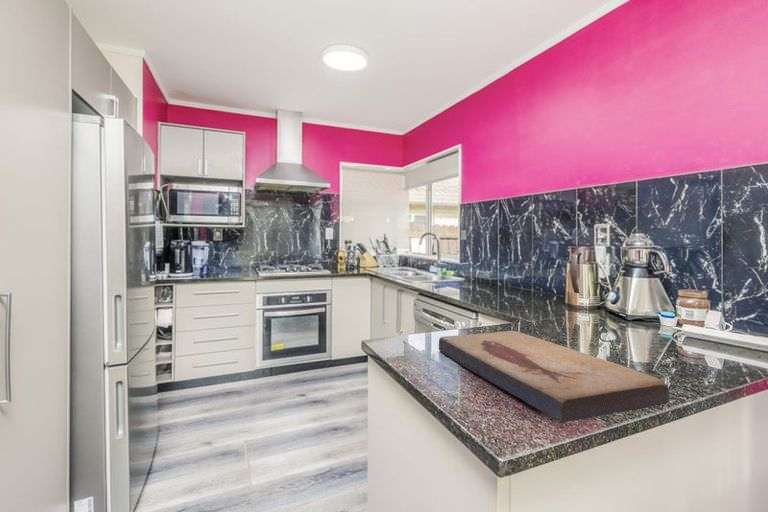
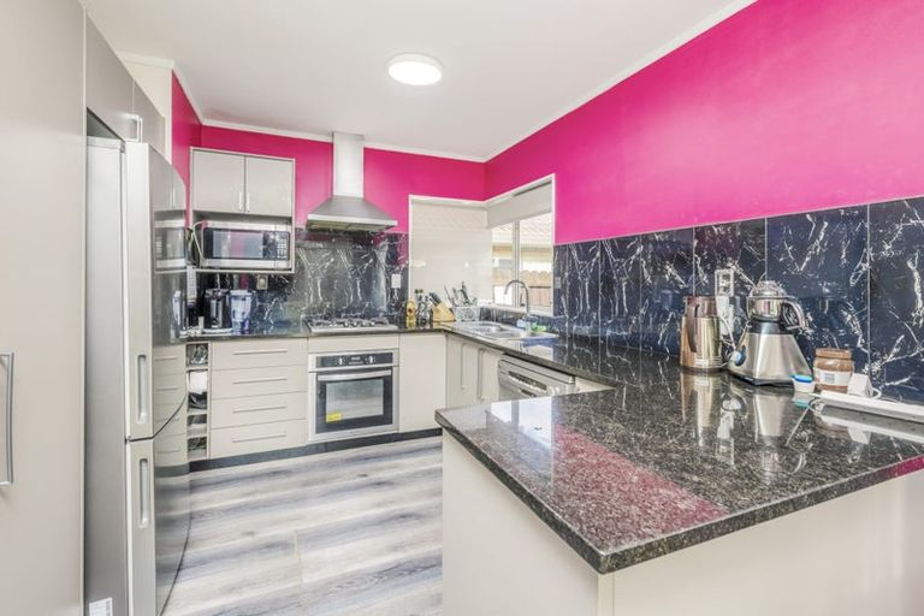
- fish fossil [438,330,670,424]
